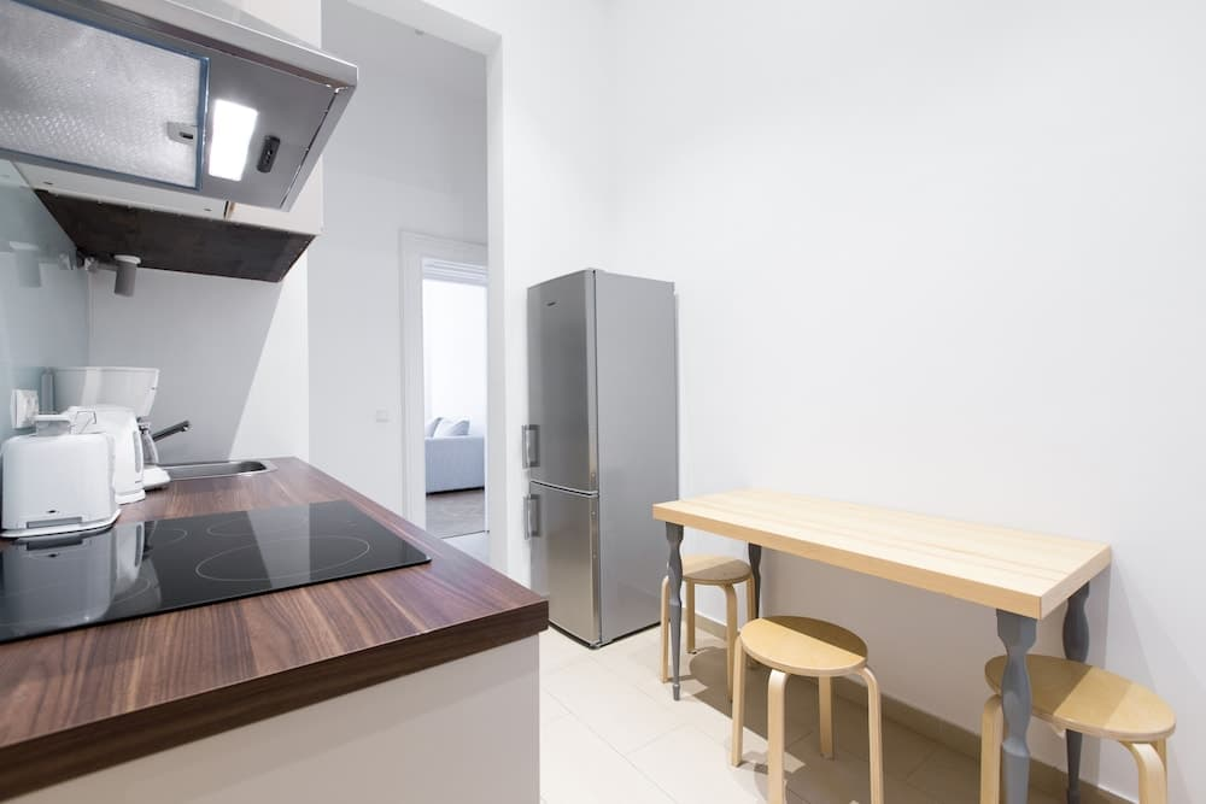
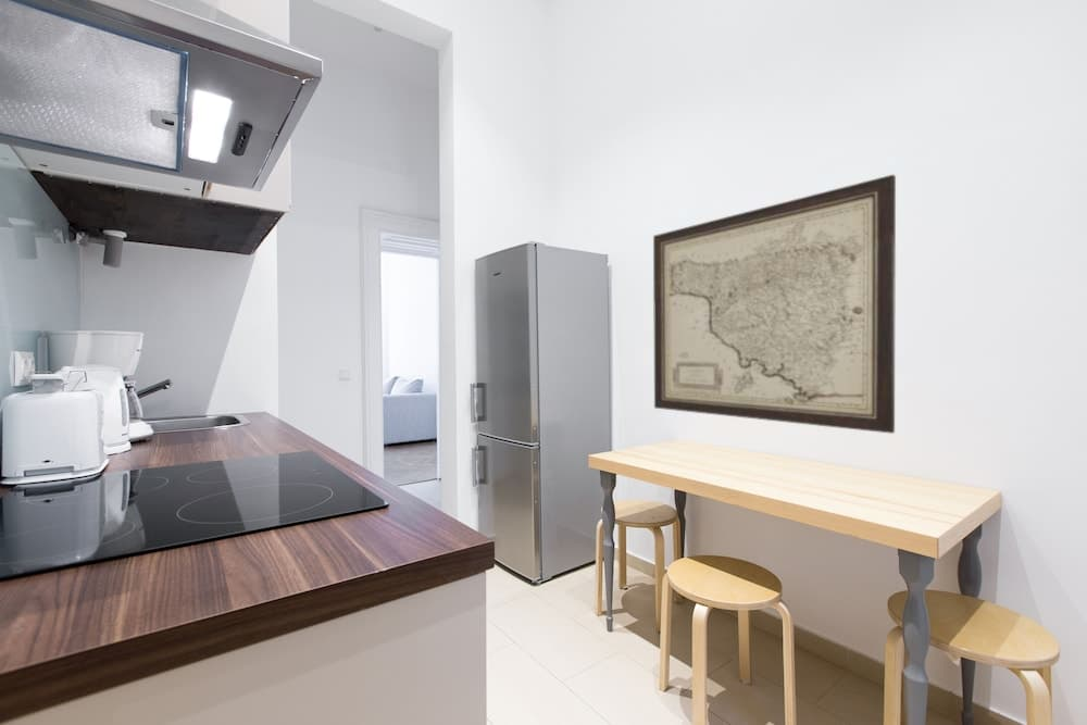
+ wall art [652,174,897,435]
